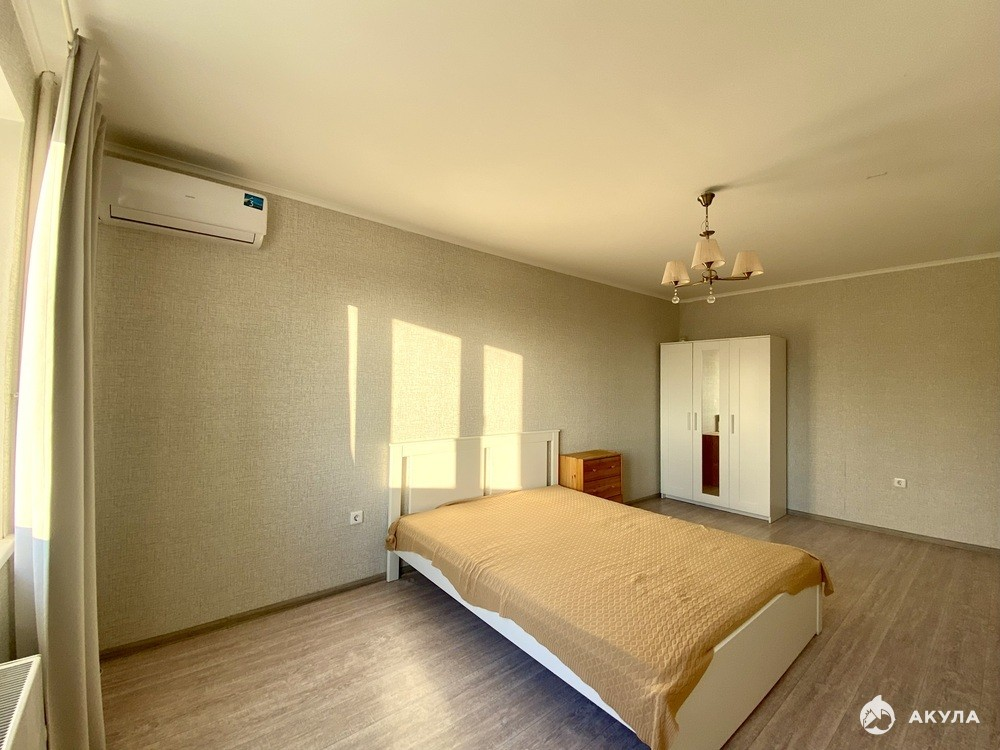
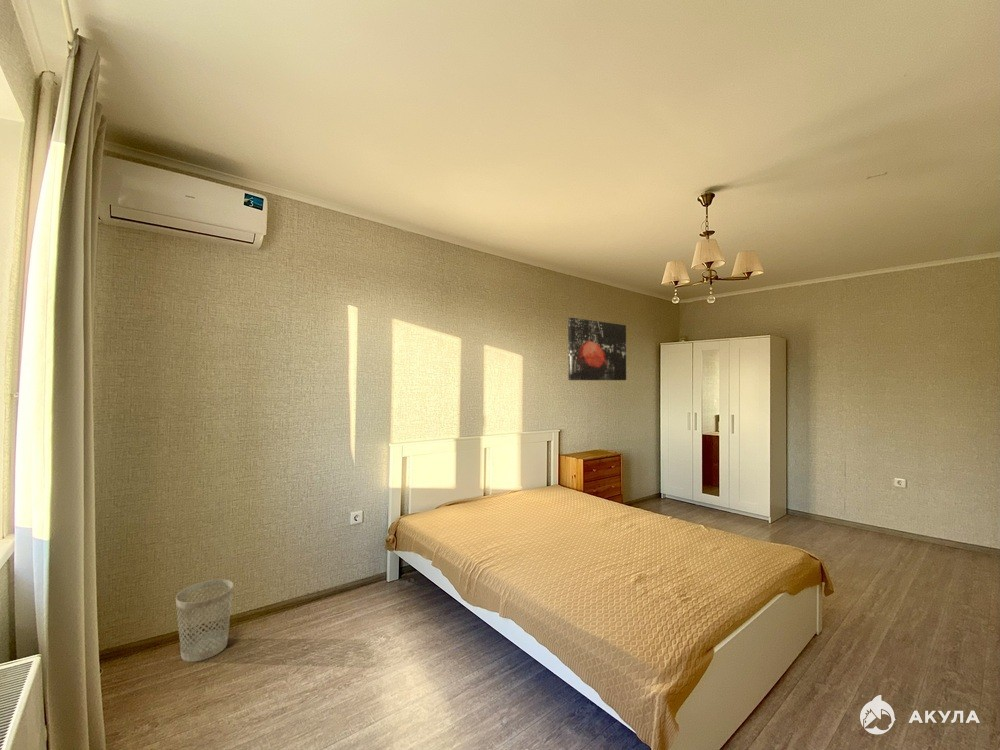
+ wall art [567,317,627,381]
+ wastebasket [175,579,234,663]
